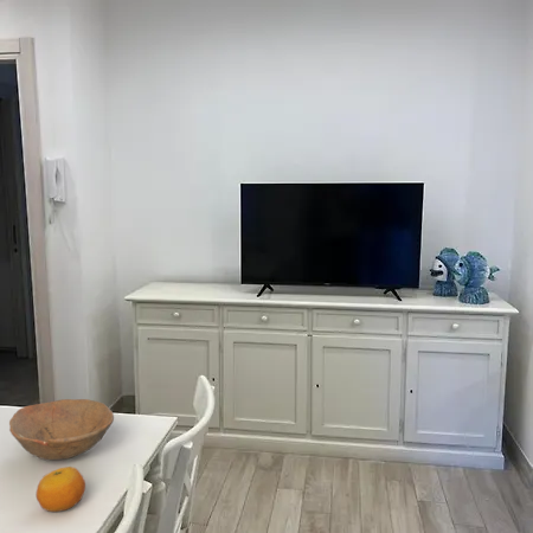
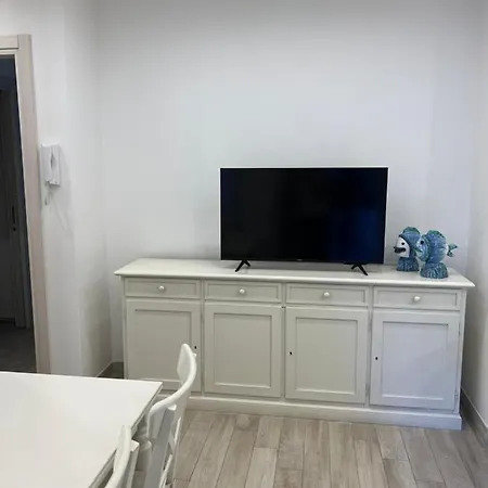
- fruit [36,465,86,513]
- bowl [8,398,115,461]
